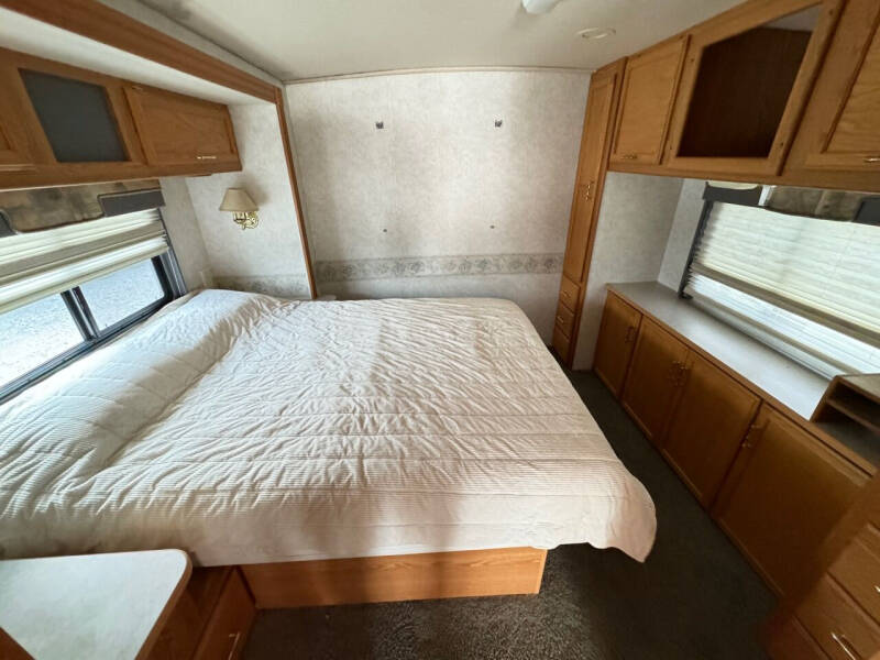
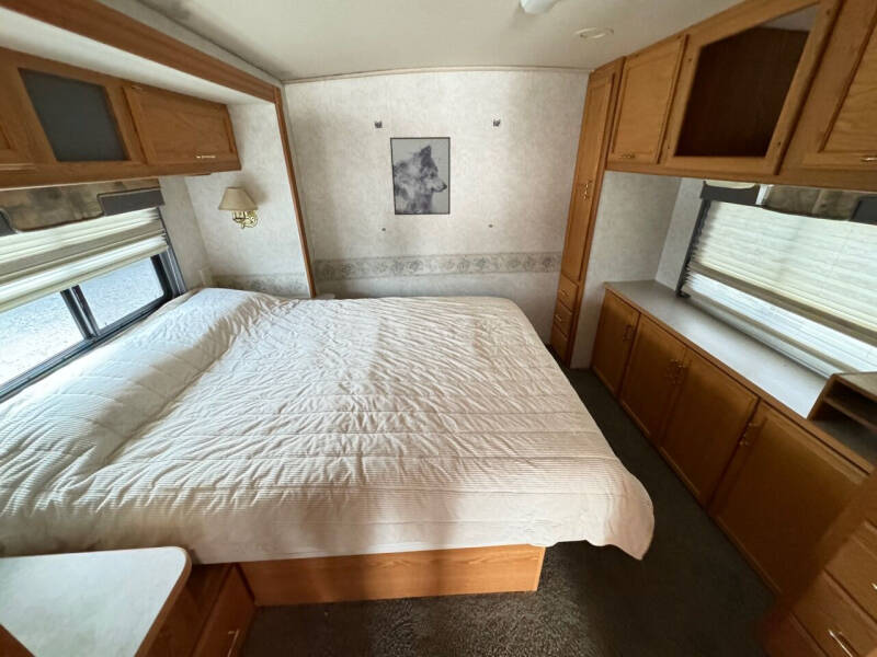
+ wall art [389,136,452,216]
